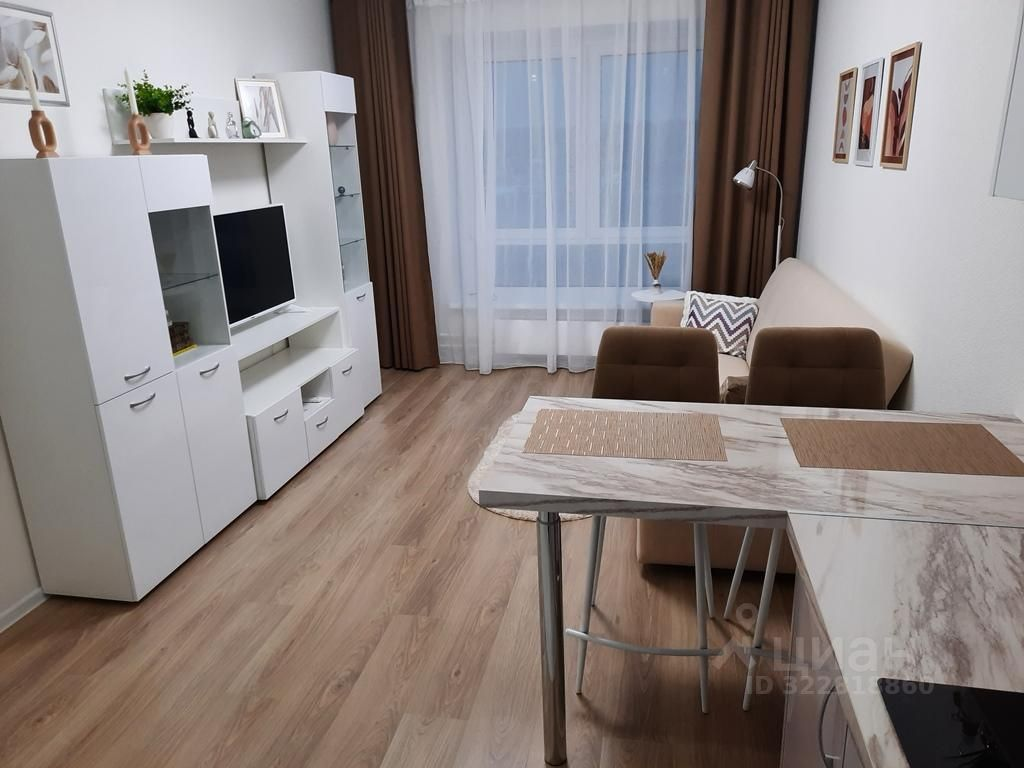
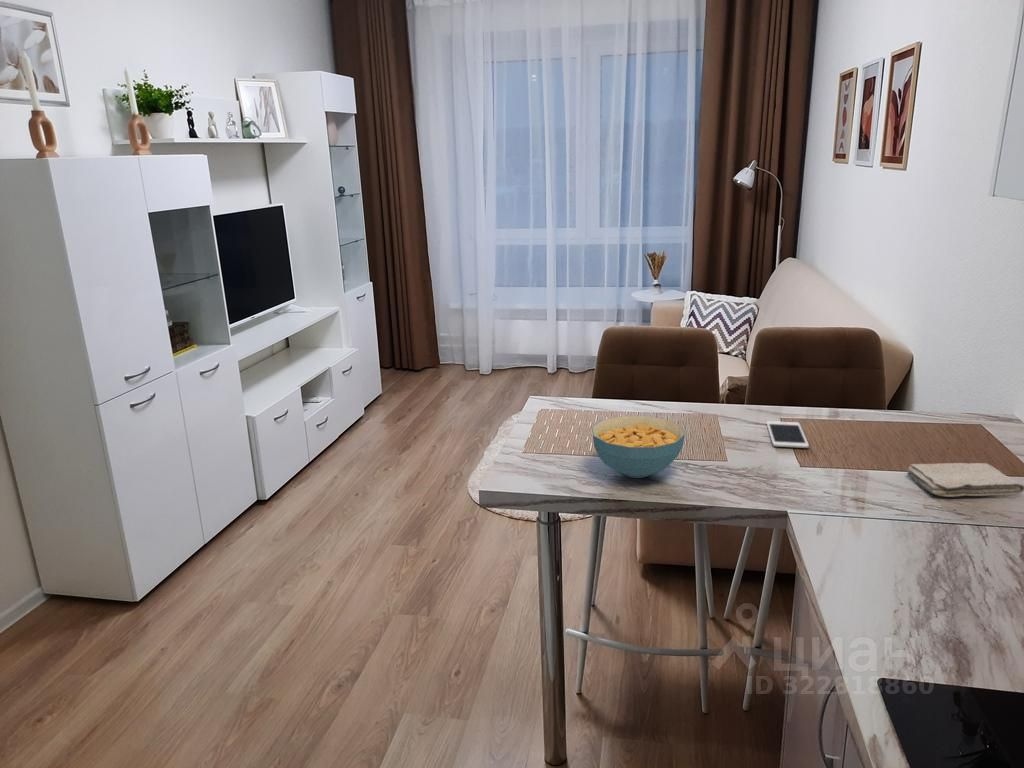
+ cell phone [765,420,810,449]
+ cereal bowl [591,415,686,479]
+ washcloth [907,462,1024,498]
